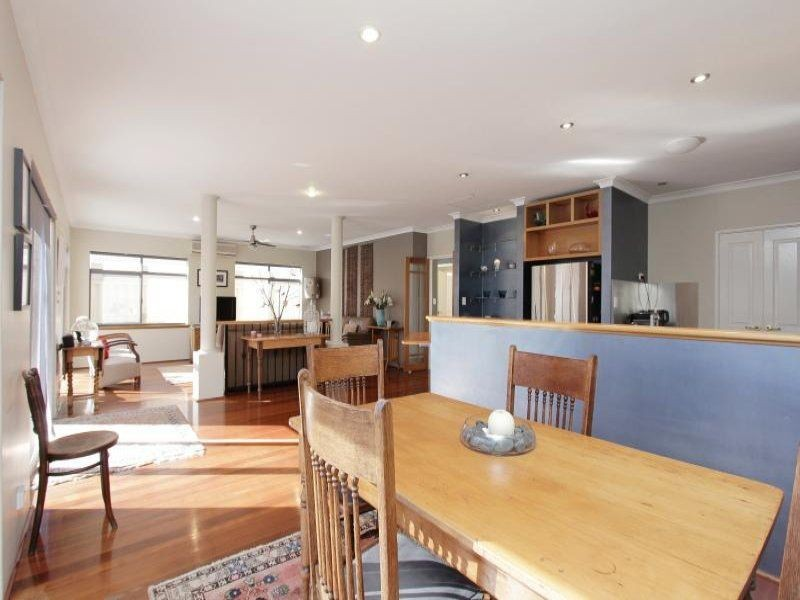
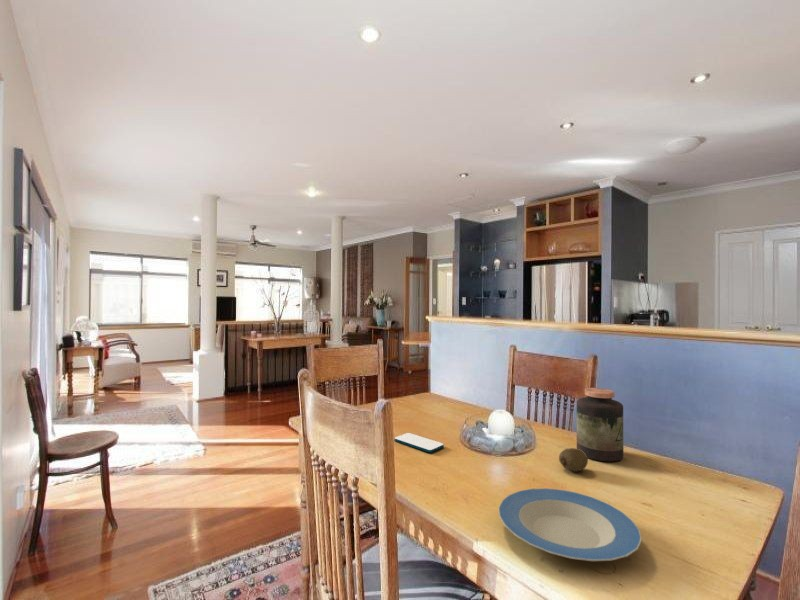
+ fruit [558,447,589,473]
+ plate [498,487,643,562]
+ smartphone [393,432,445,453]
+ jar [576,387,624,462]
